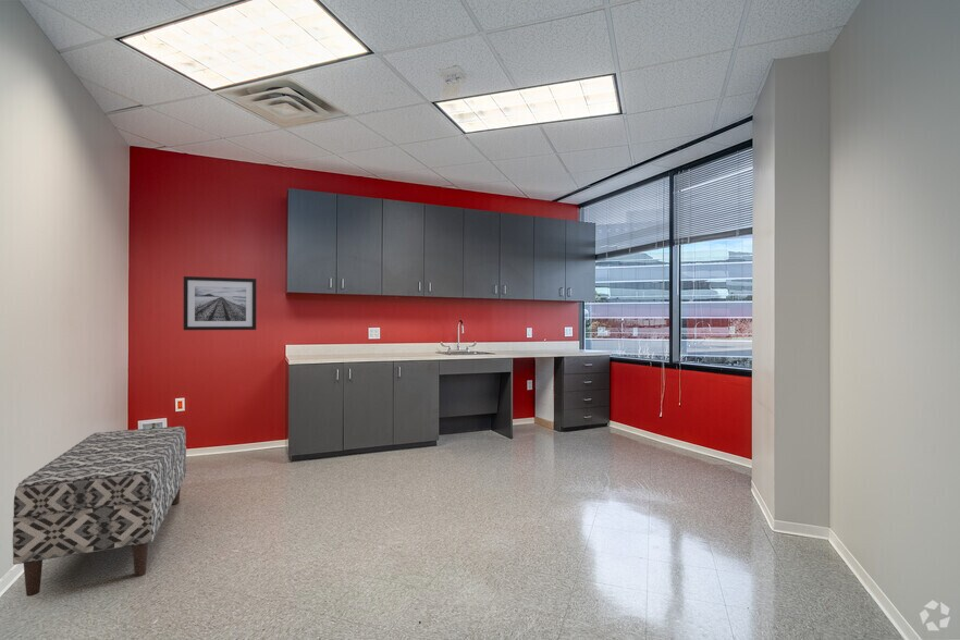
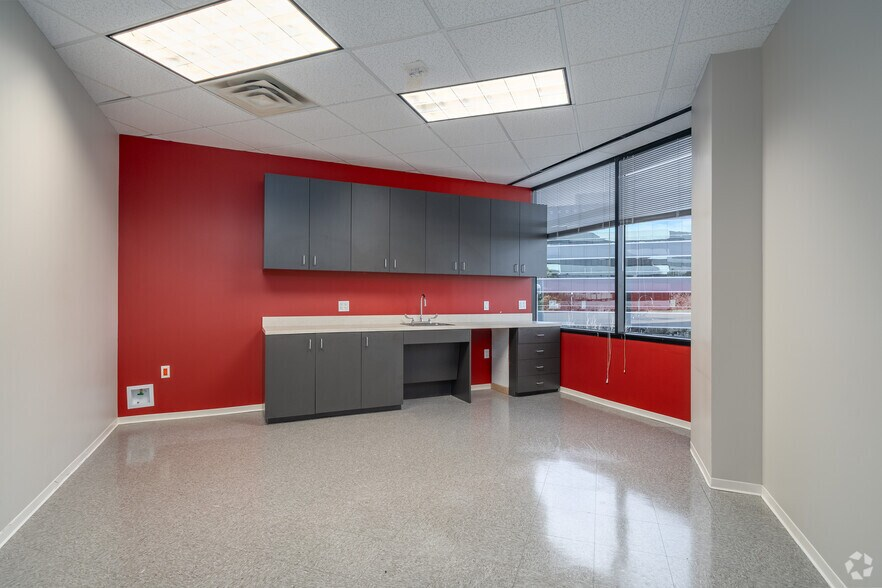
- wall art [183,275,258,331]
- bench [12,426,187,598]
